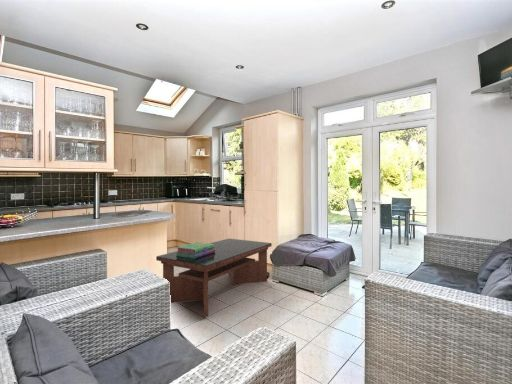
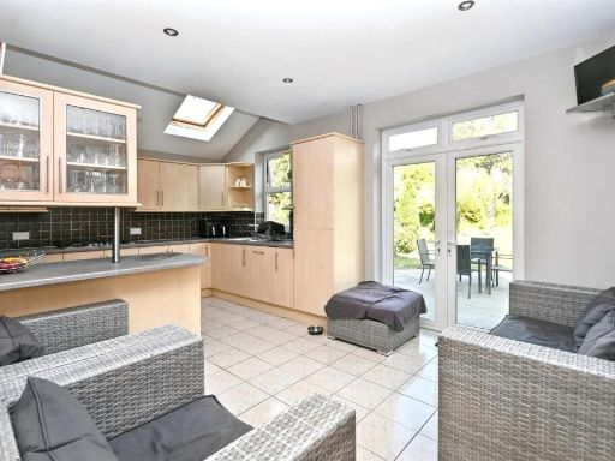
- stack of books [175,241,215,258]
- coffee table [155,238,273,317]
